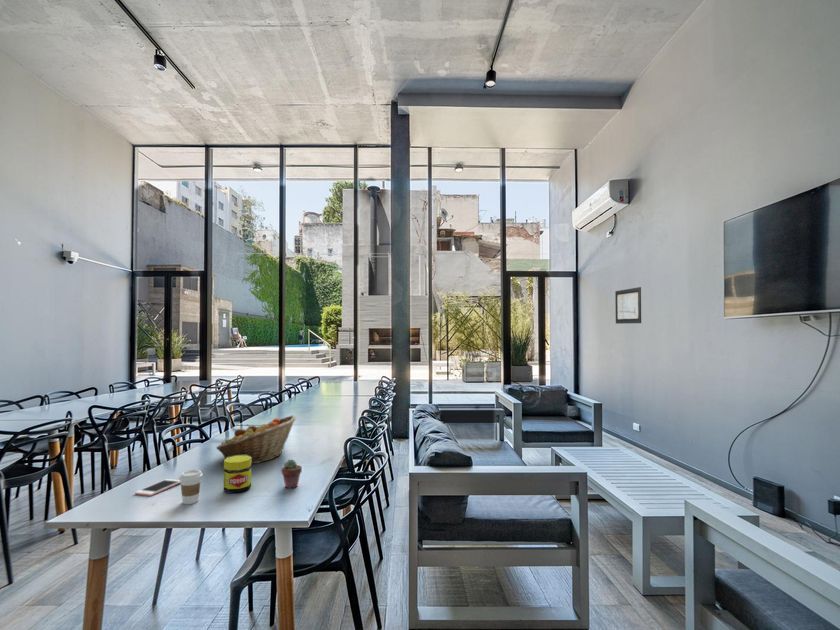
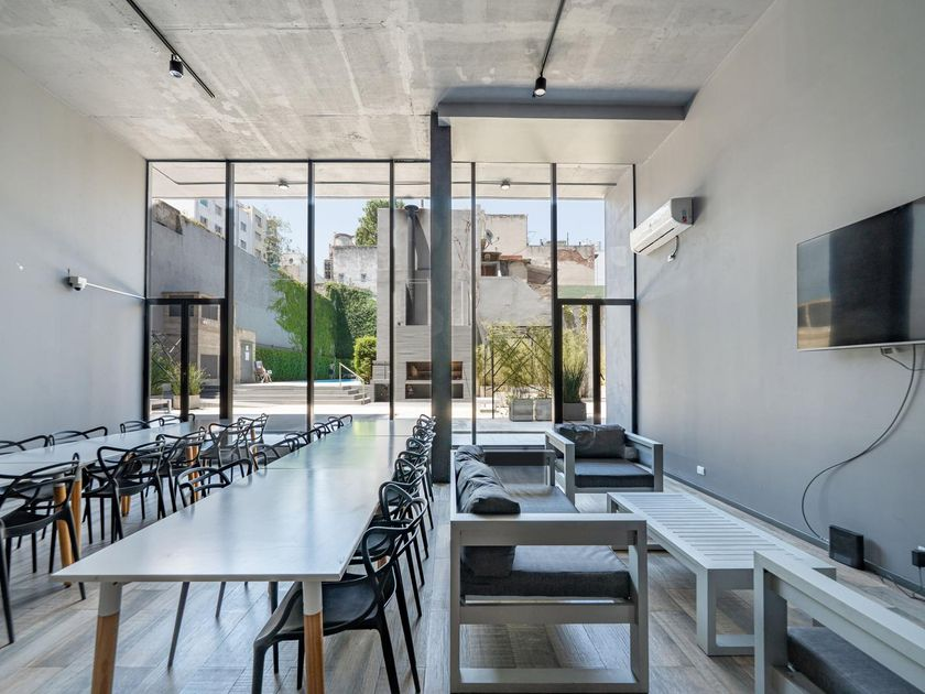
- jar [223,455,252,494]
- cell phone [134,478,181,497]
- coffee cup [178,469,204,505]
- fruit basket [215,415,297,465]
- wall art [614,286,642,325]
- potted succulent [280,459,303,490]
